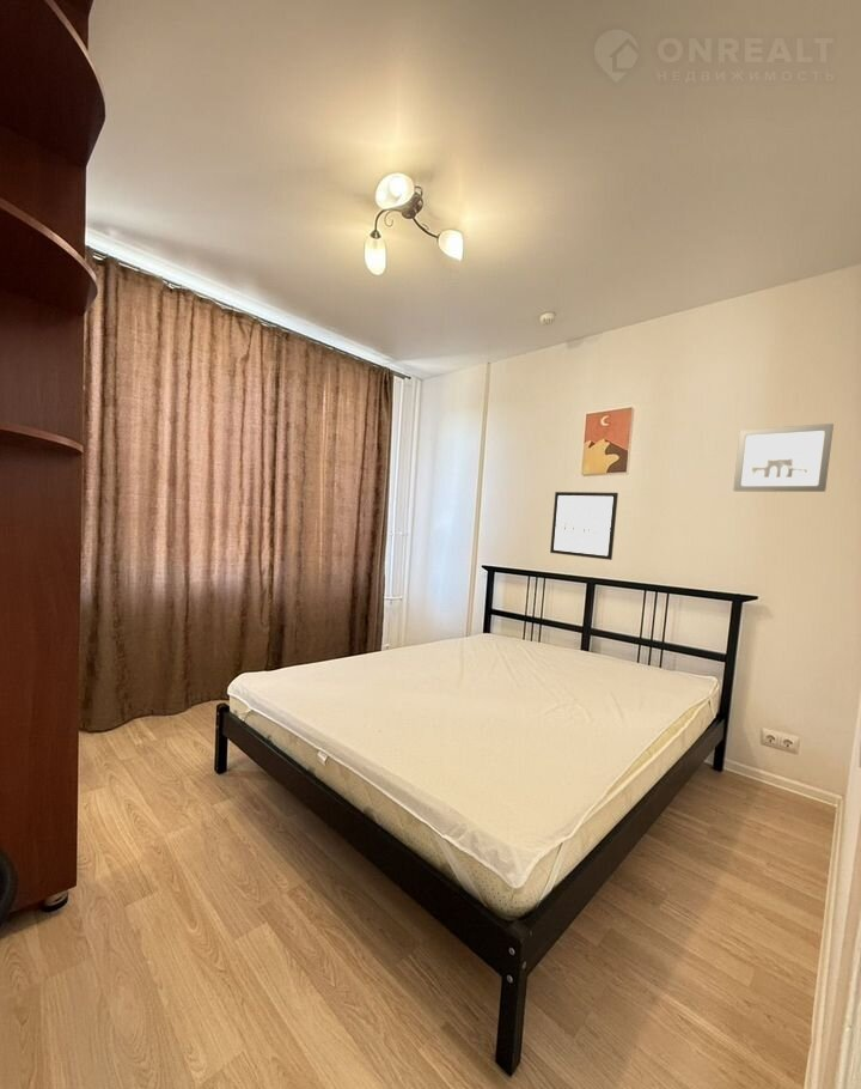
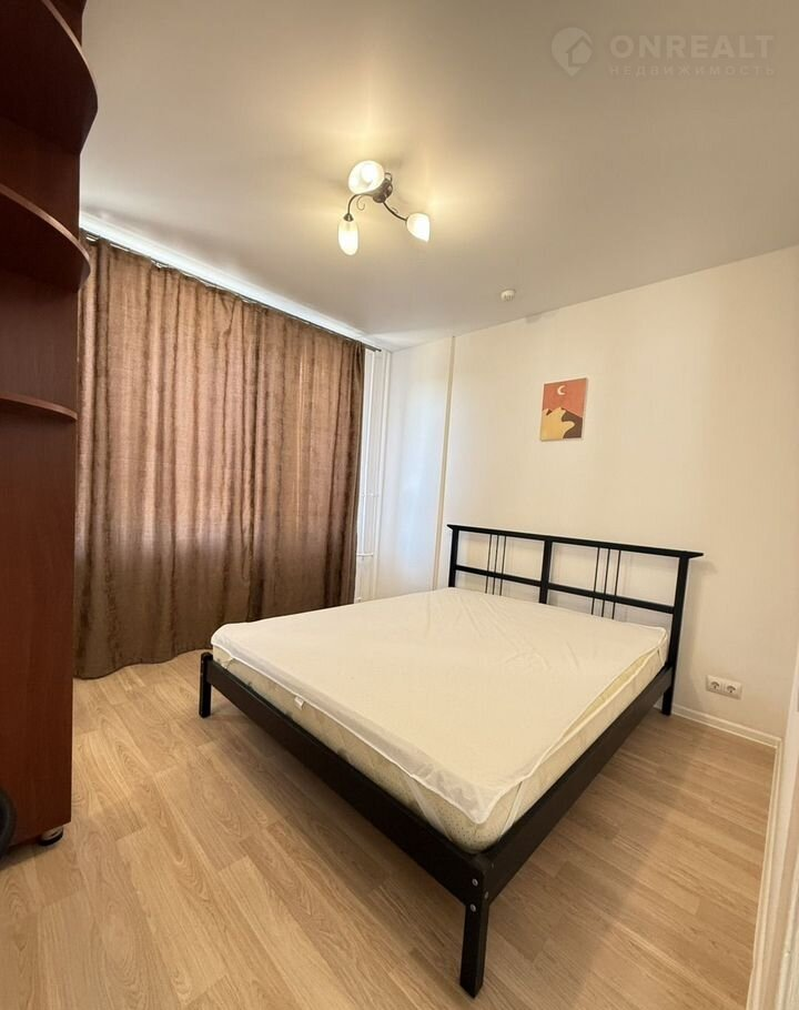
- wall art [732,422,835,493]
- wall art [549,491,619,561]
